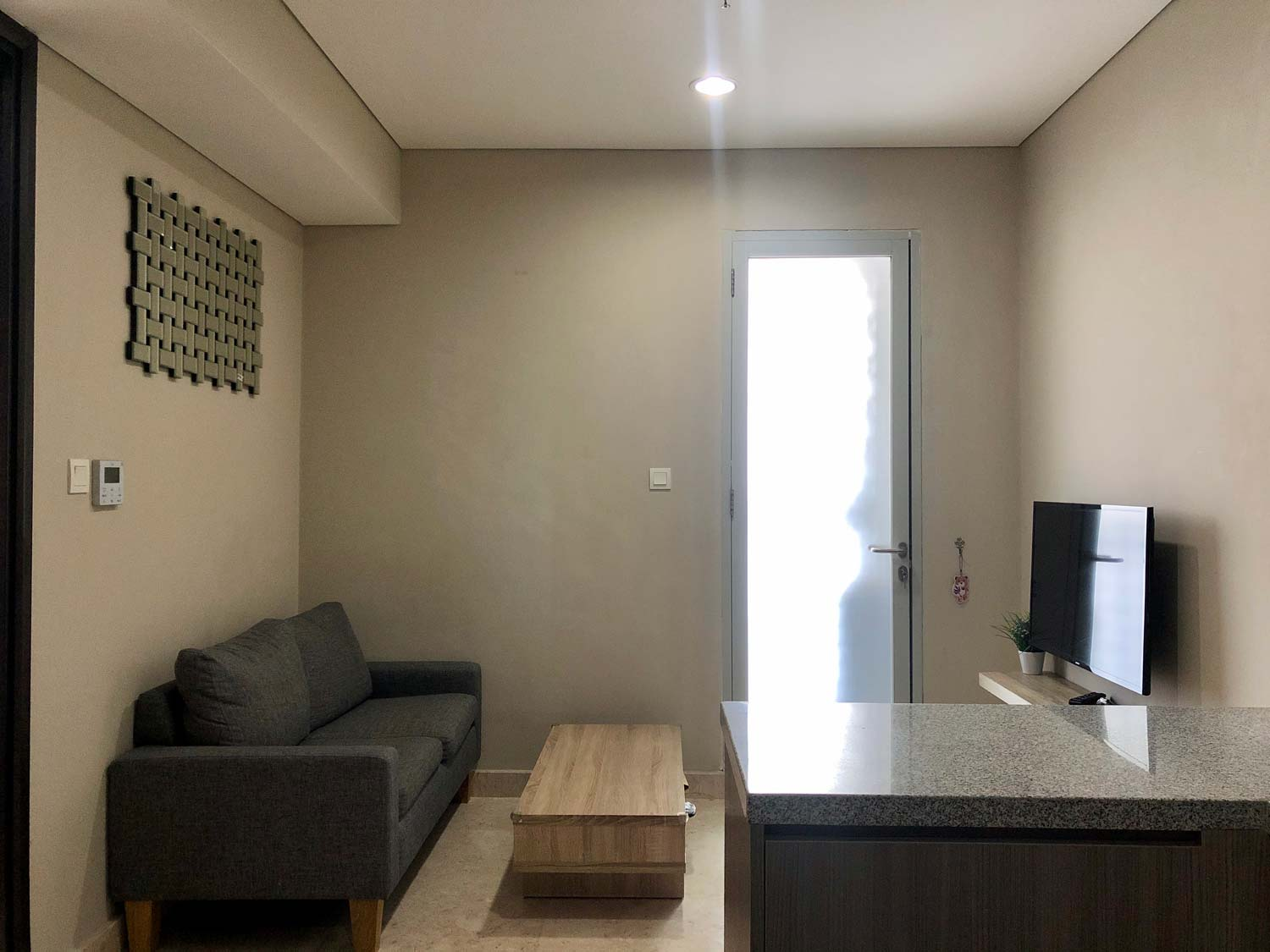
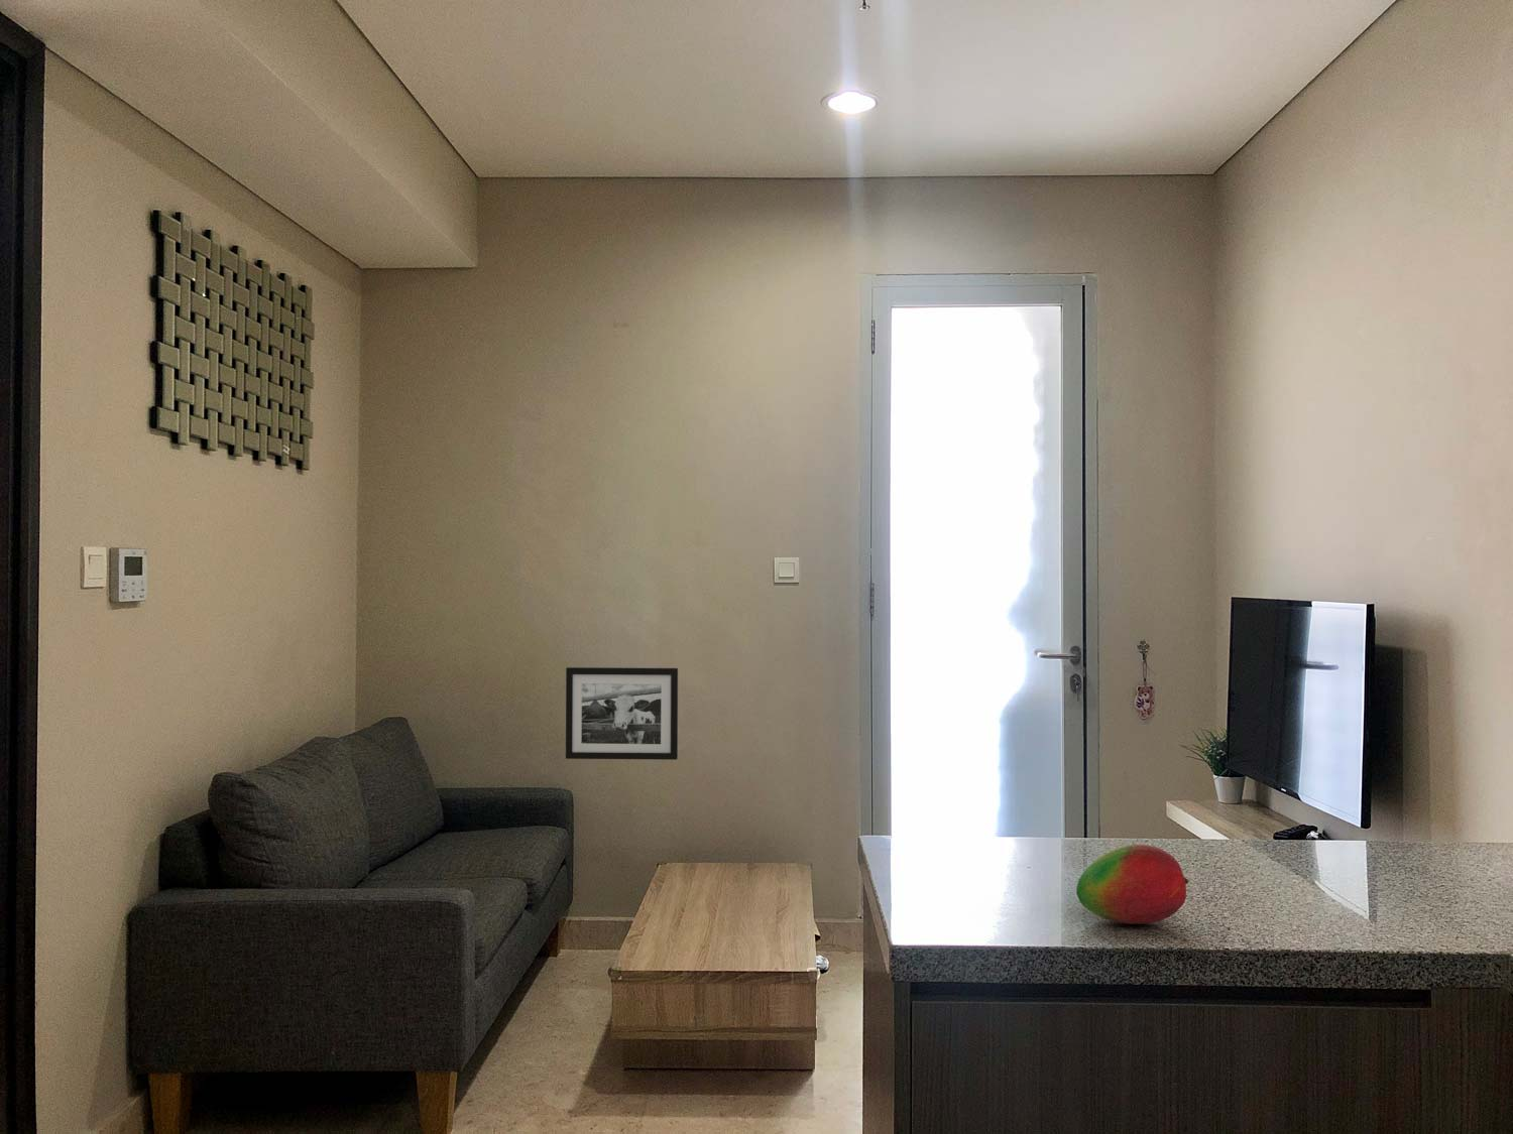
+ picture frame [565,666,679,761]
+ fruit [1076,843,1189,926]
